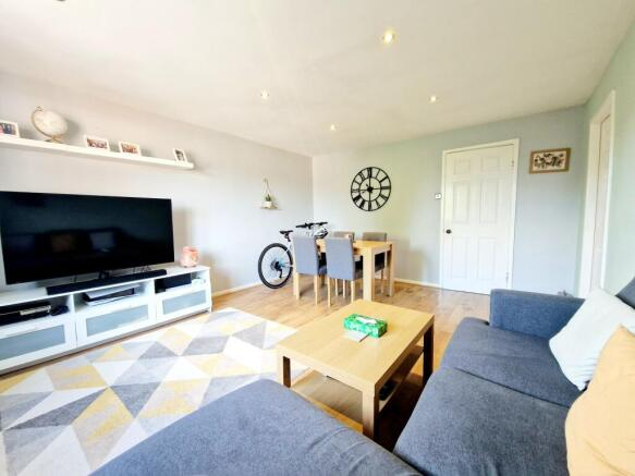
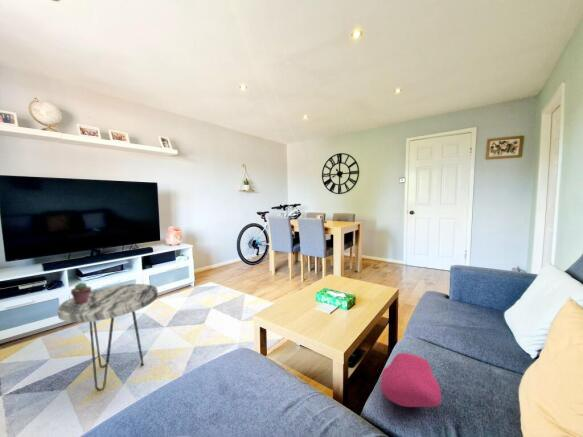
+ side table [57,283,159,392]
+ potted succulent [70,281,92,305]
+ cushion [380,352,442,408]
